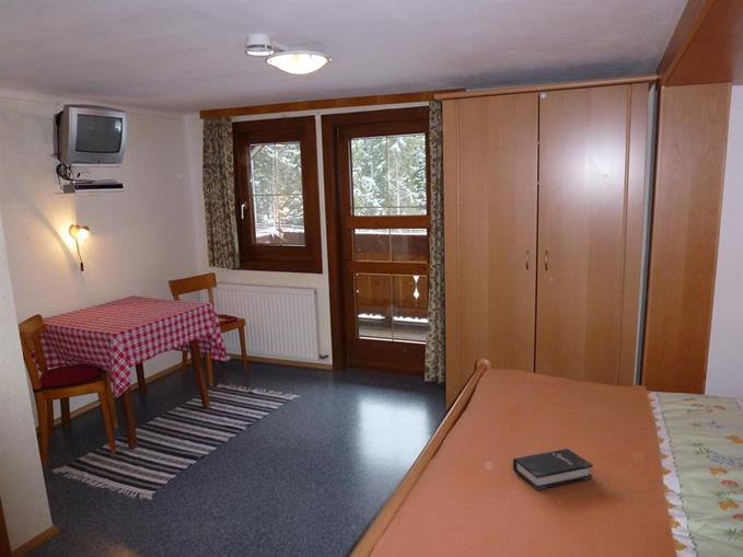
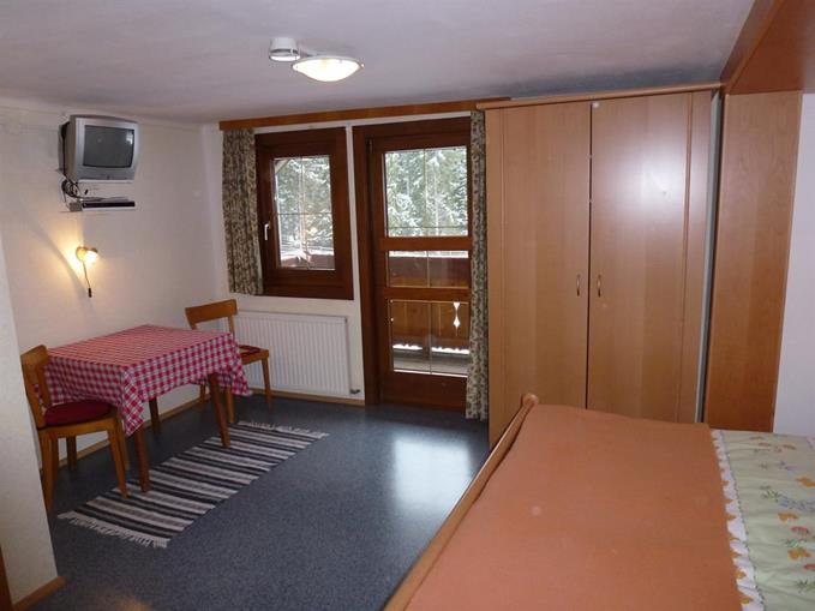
- hardback book [512,448,594,491]
